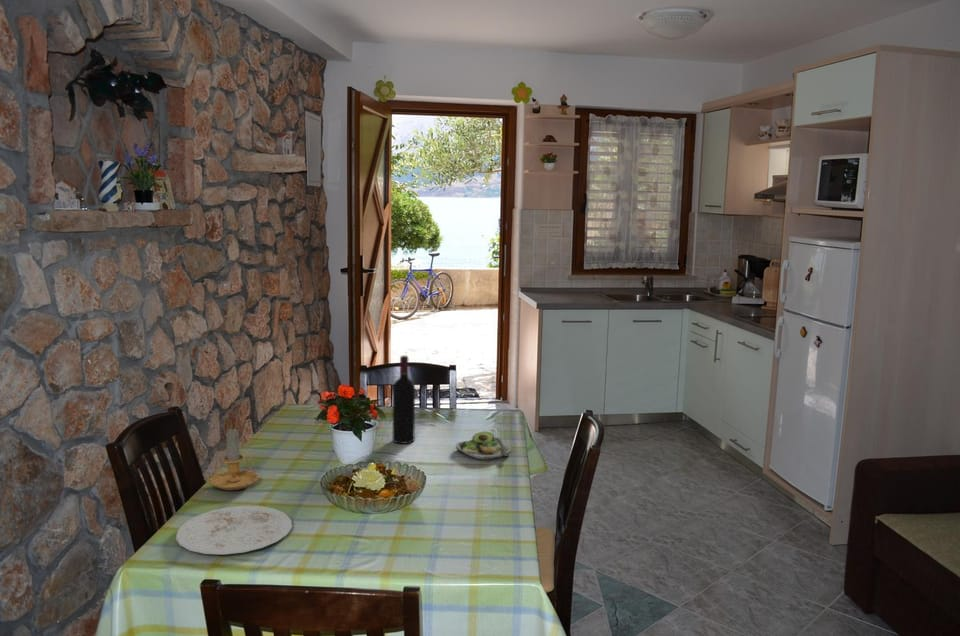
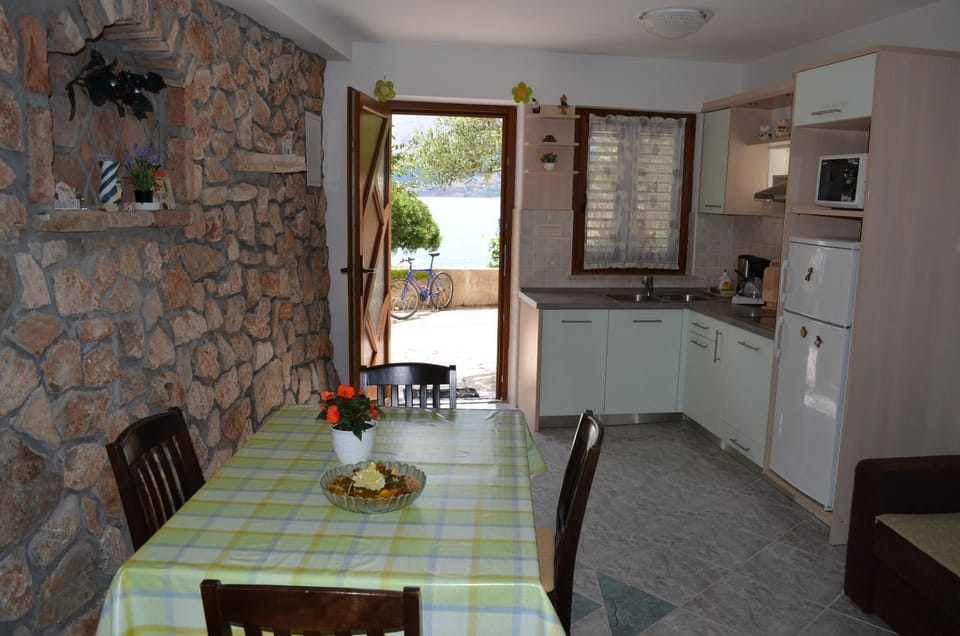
- salad plate [455,431,512,461]
- wine bottle [392,355,416,445]
- plate [175,505,293,555]
- candle [208,427,260,491]
